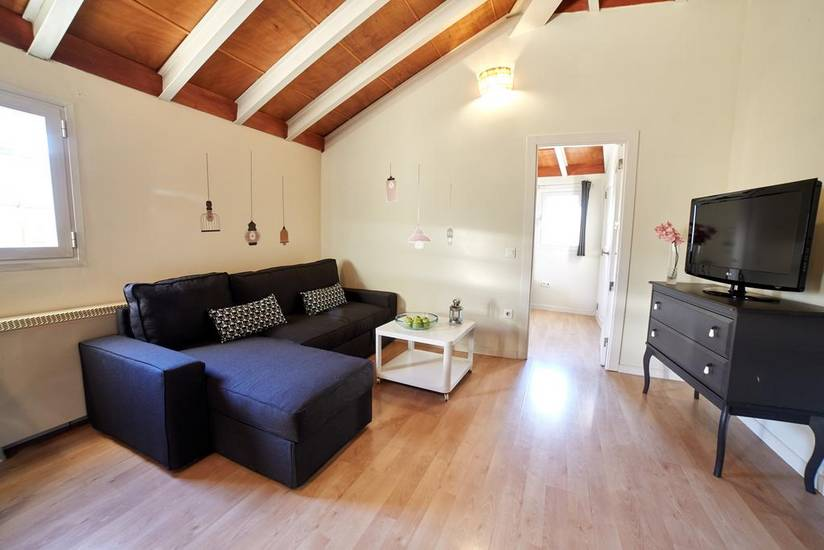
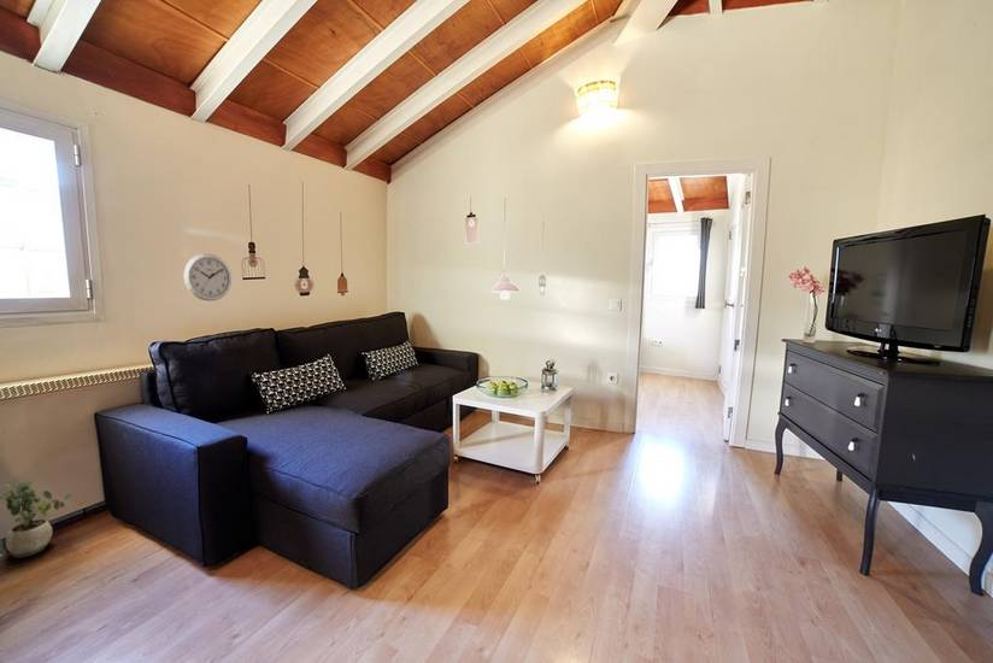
+ potted plant [0,480,74,558]
+ wall clock [183,253,233,303]
